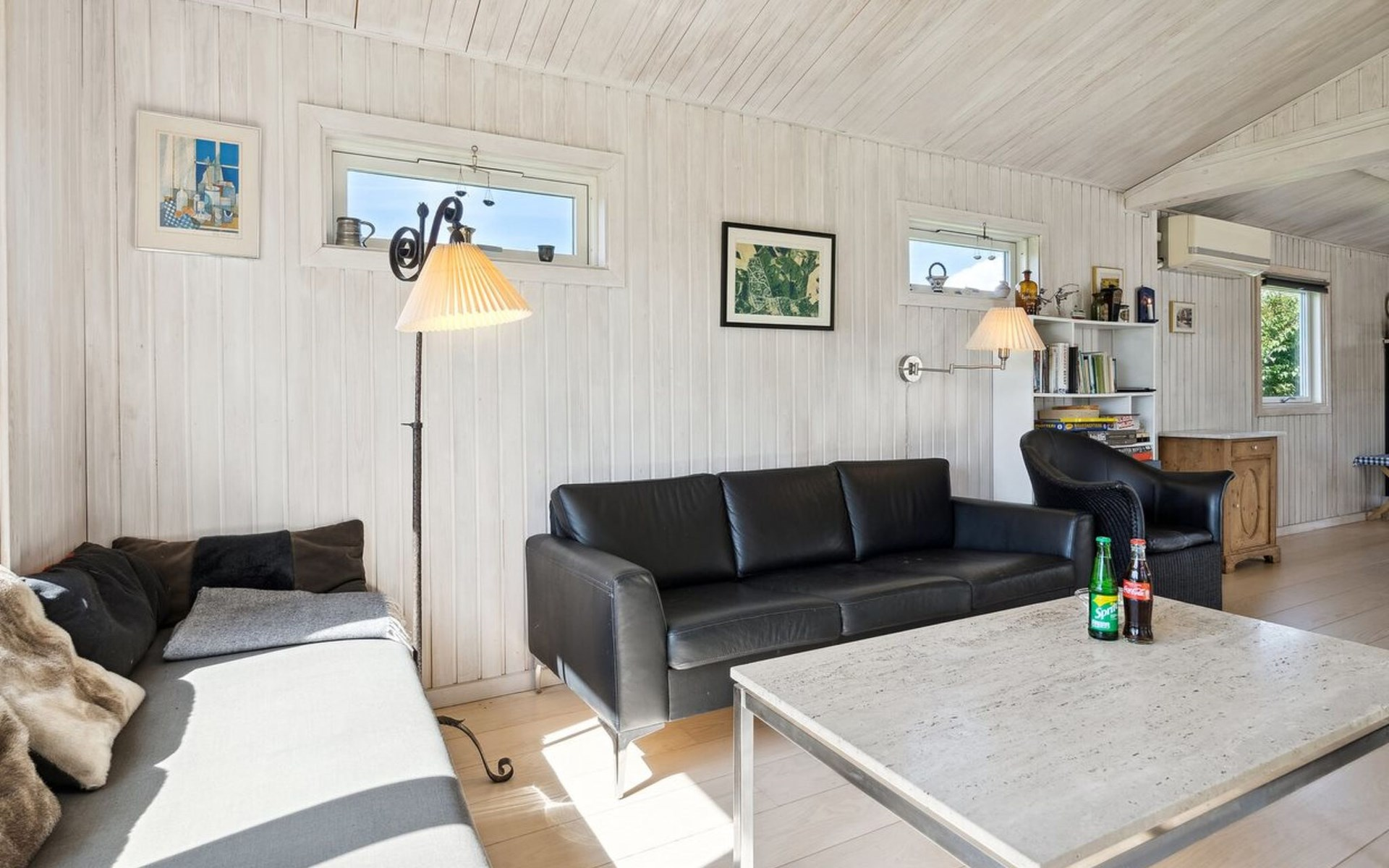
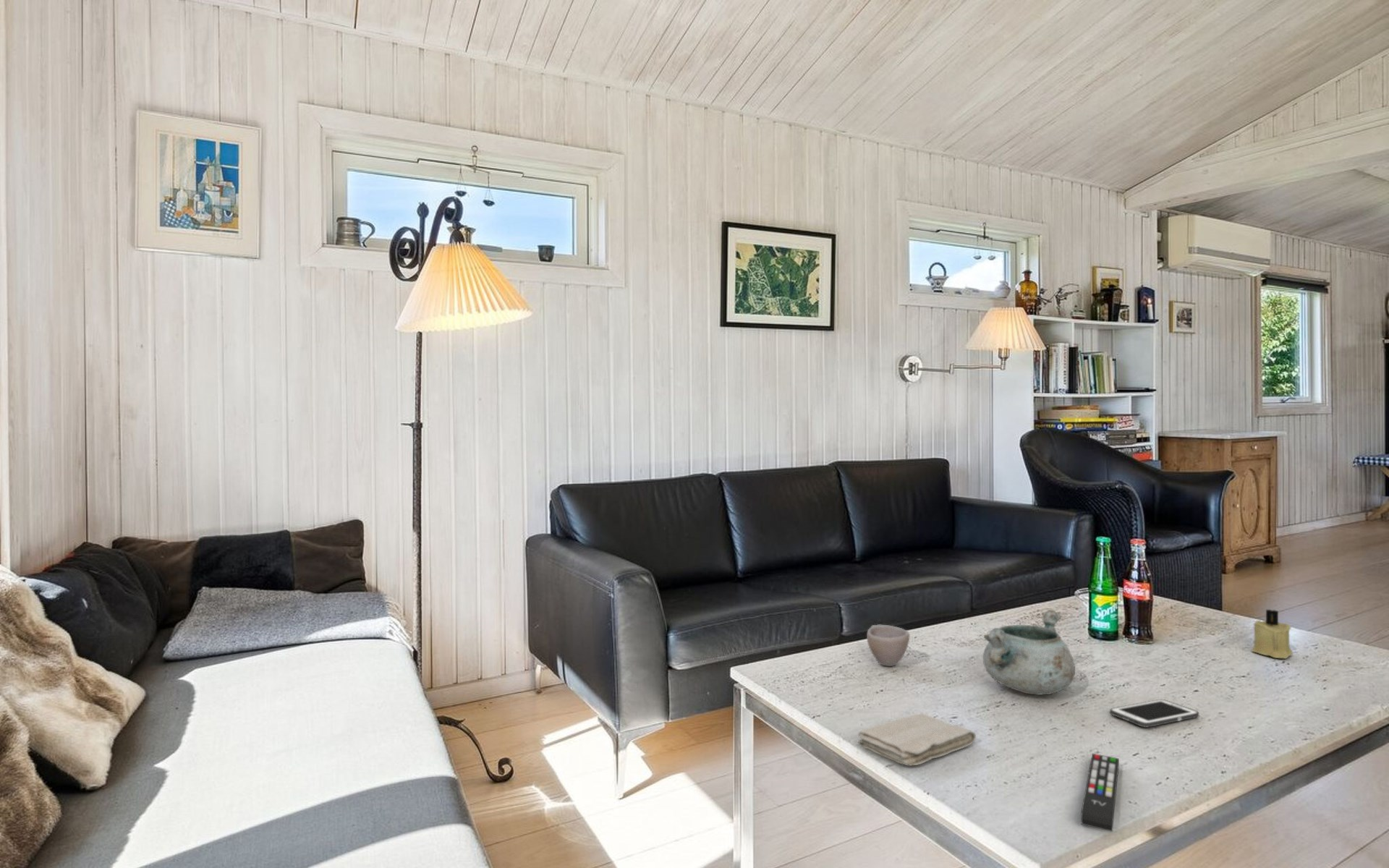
+ candle [1251,609,1294,660]
+ decorative bowl [982,609,1076,696]
+ washcloth [857,713,977,767]
+ cup [866,624,911,667]
+ cell phone [1109,699,1199,728]
+ remote control [1080,753,1120,833]
